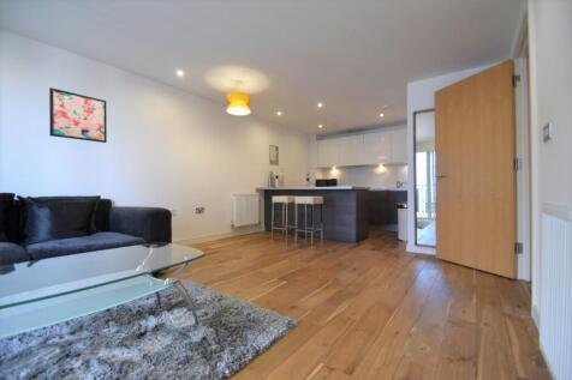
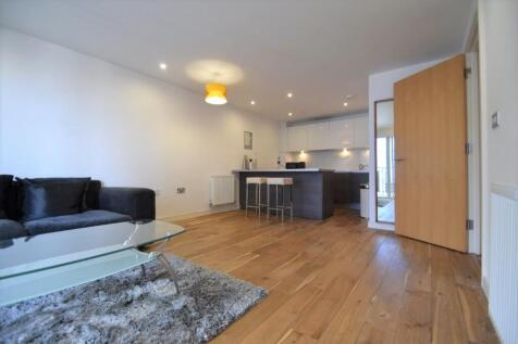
- wall art [48,86,108,144]
